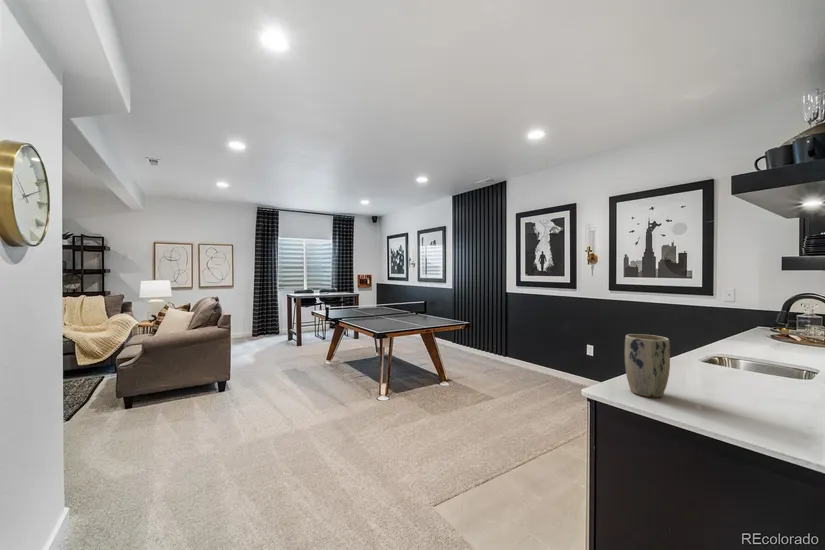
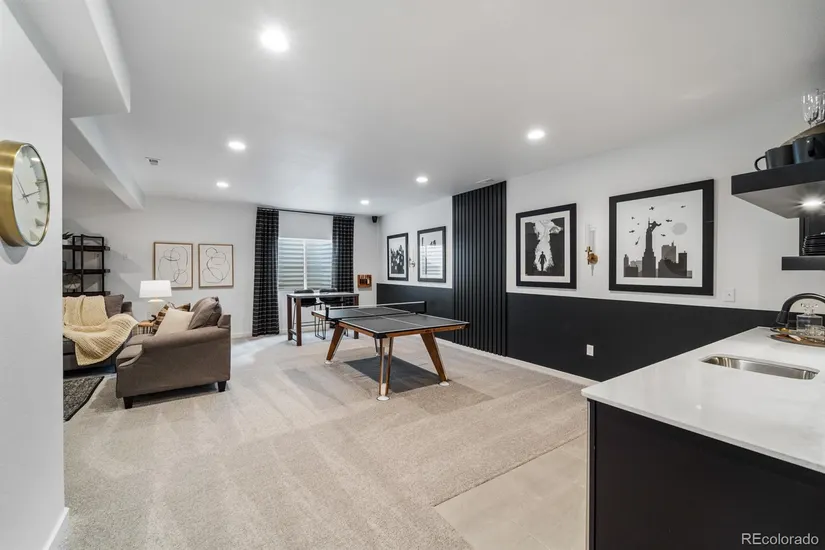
- plant pot [624,333,671,398]
